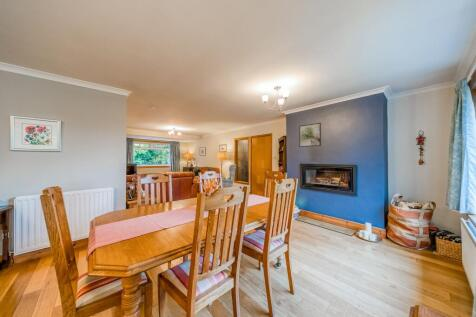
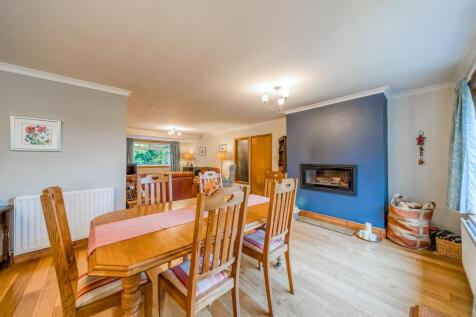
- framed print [298,122,322,148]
